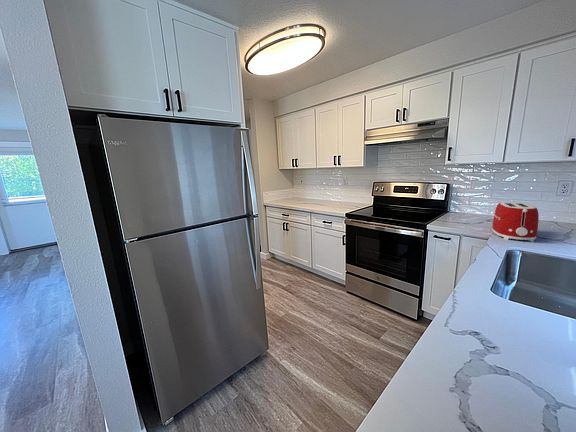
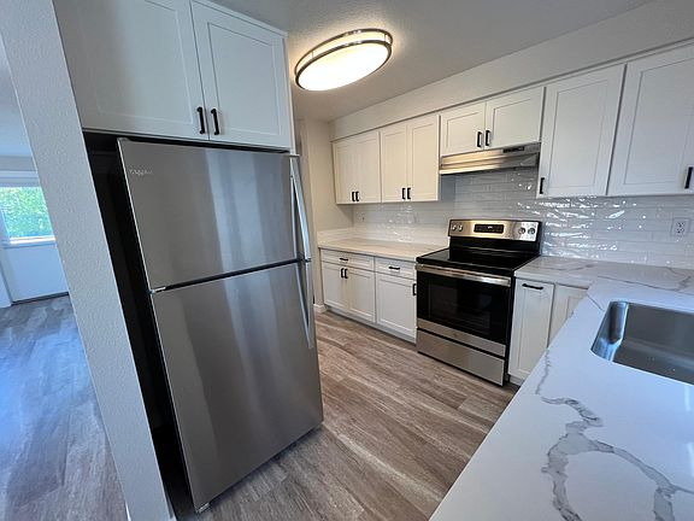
- toaster [491,201,540,243]
